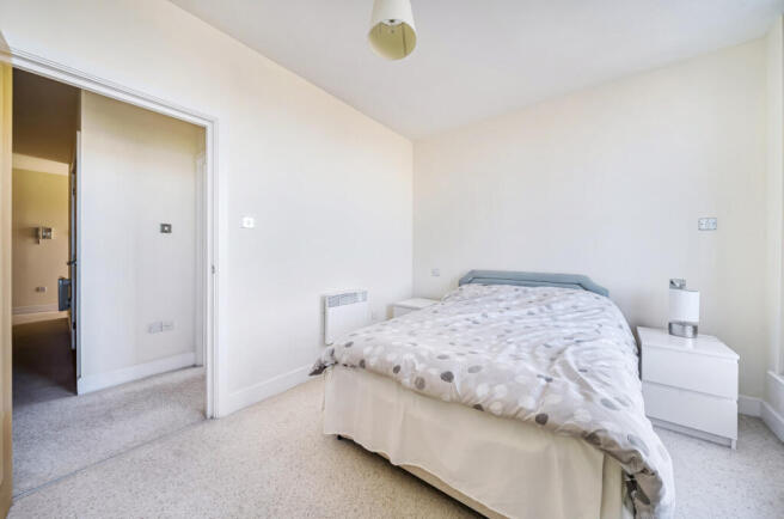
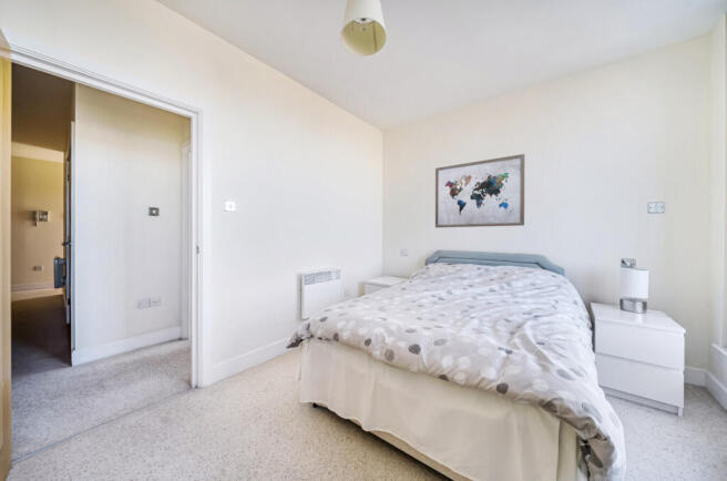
+ wall art [434,153,525,228]
